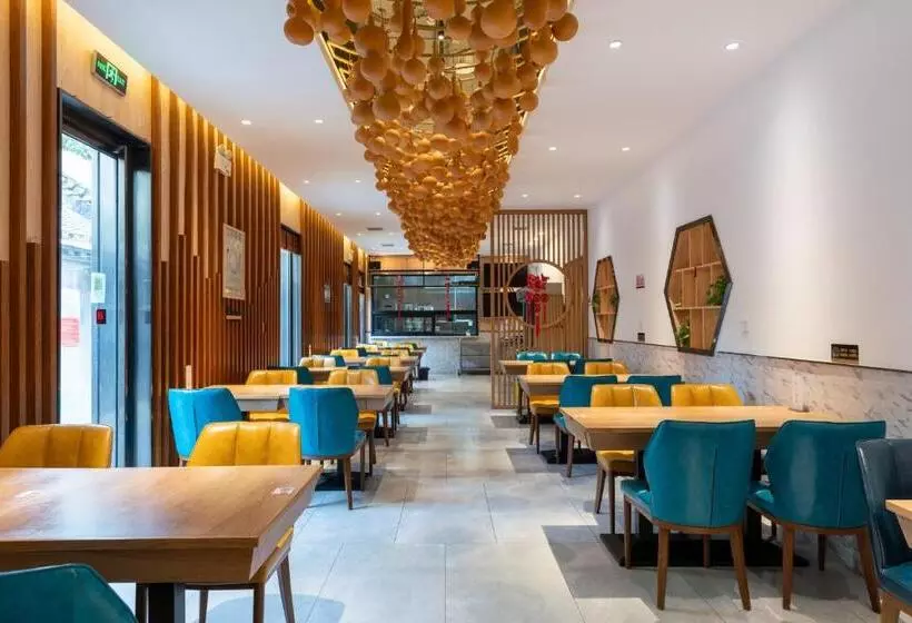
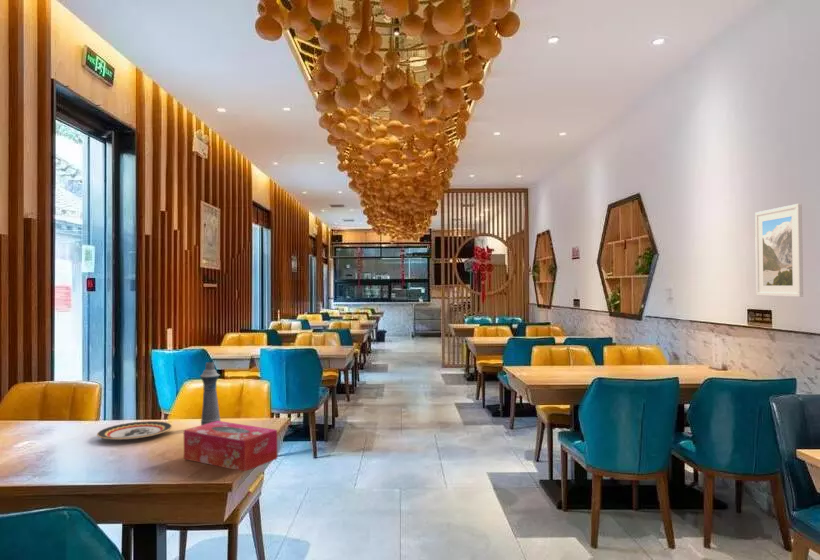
+ plate [96,420,173,441]
+ bottle [199,361,222,425]
+ tissue box [183,420,278,472]
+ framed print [754,203,804,298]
